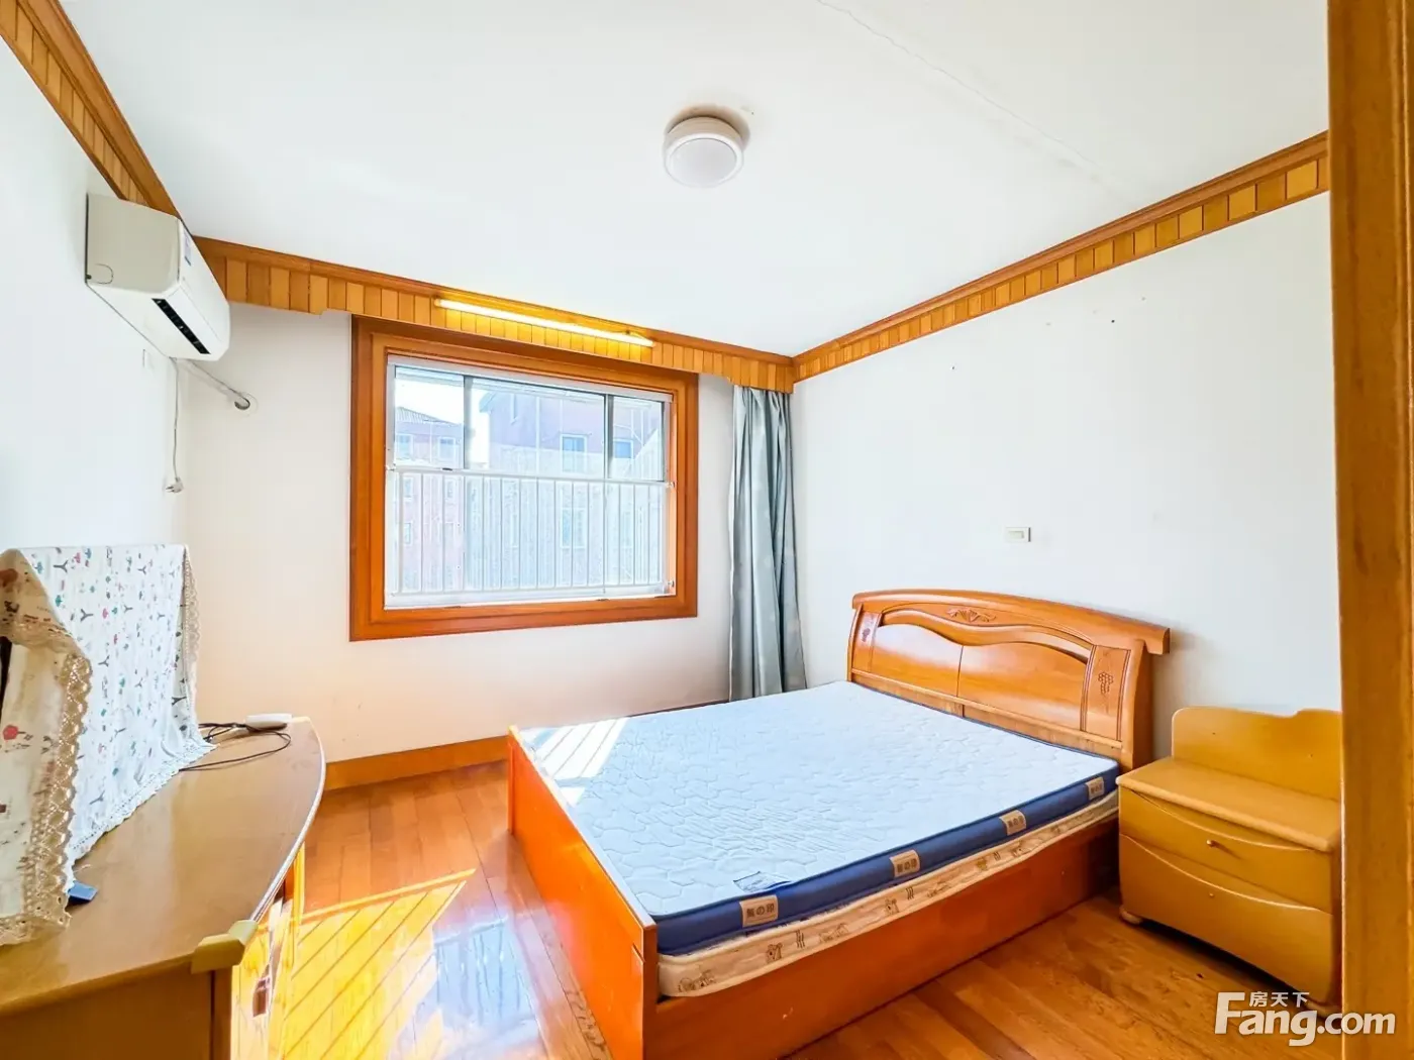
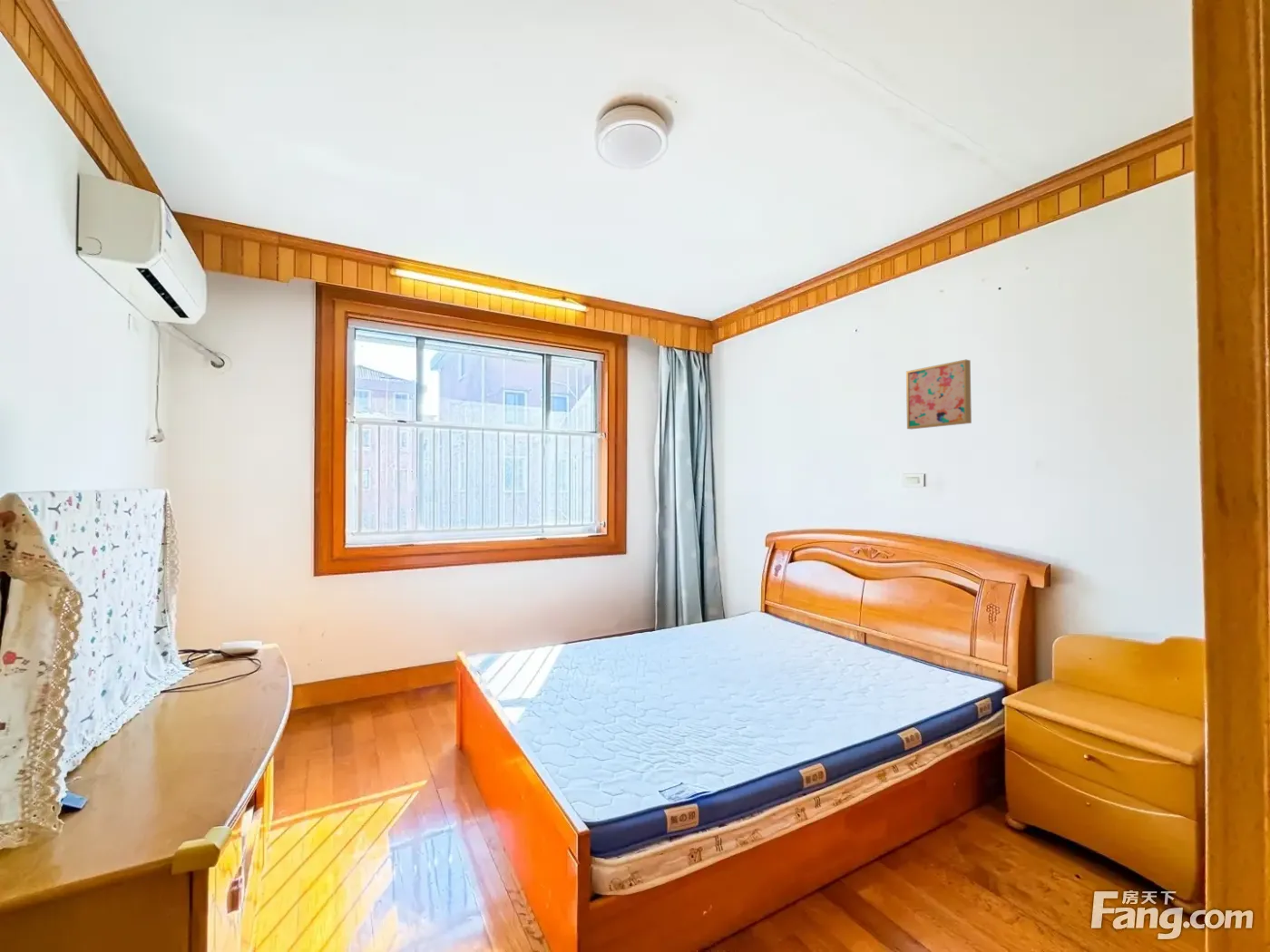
+ wall art [905,359,972,430]
